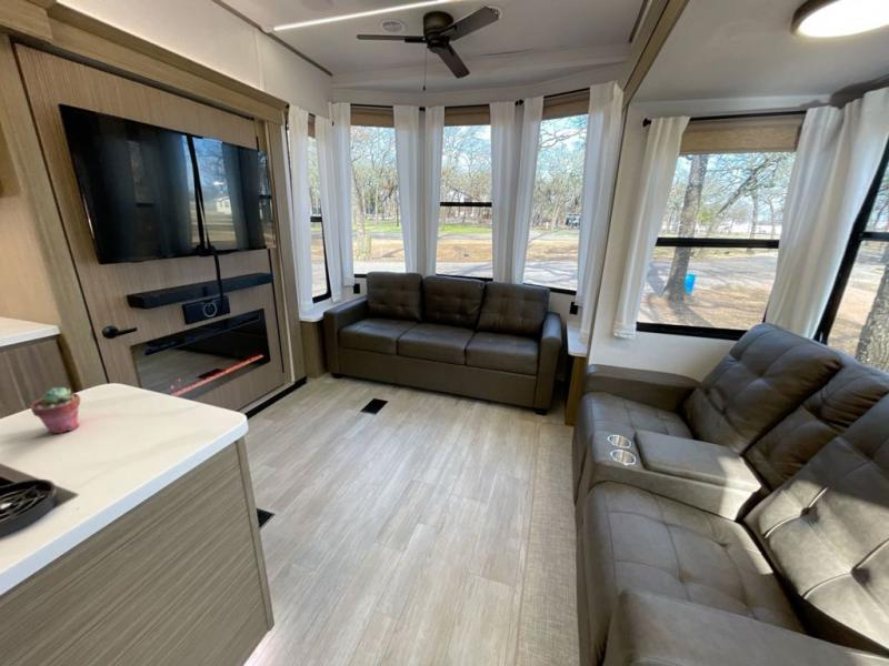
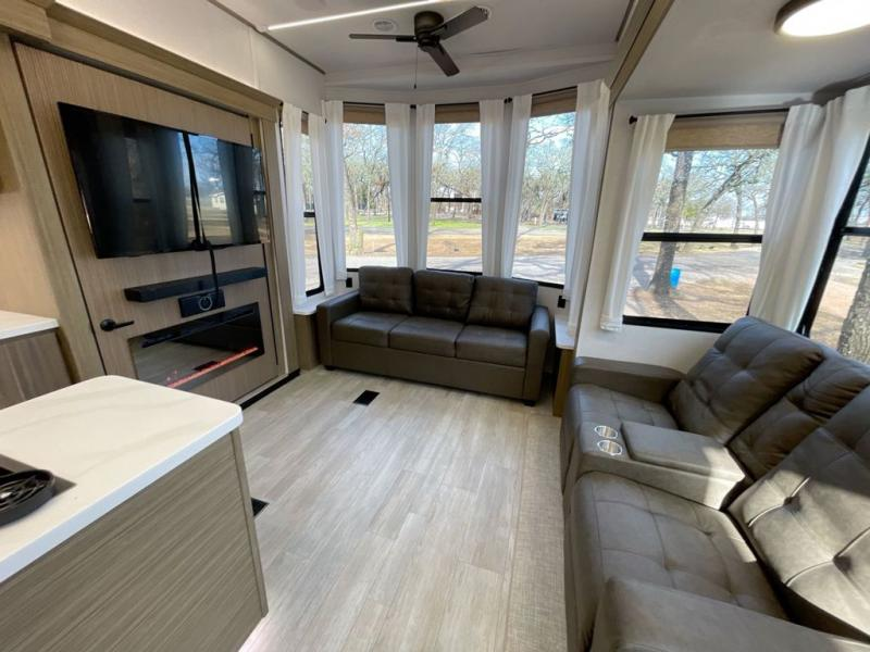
- potted succulent [29,386,81,434]
